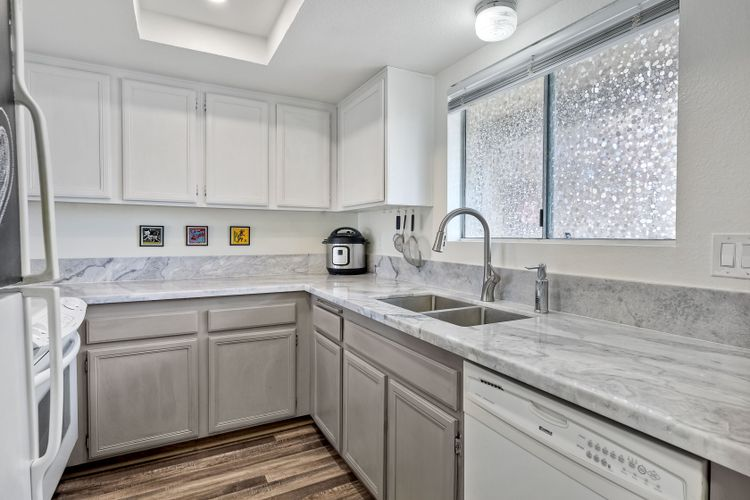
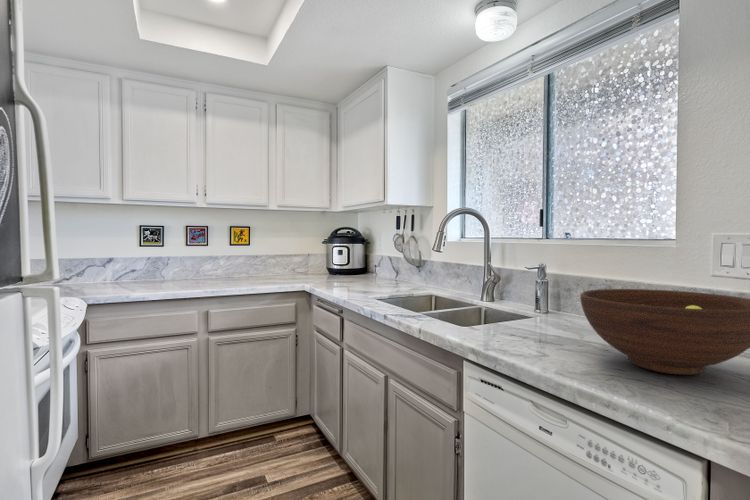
+ fruit bowl [579,288,750,376]
